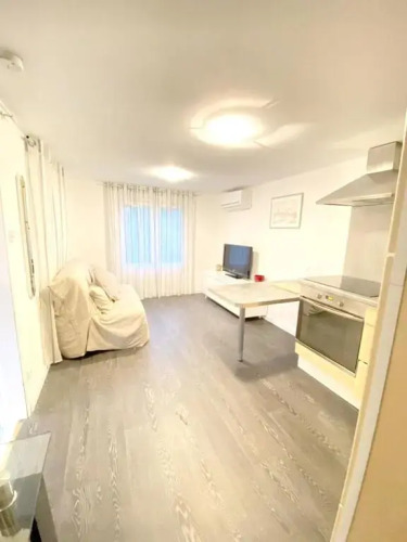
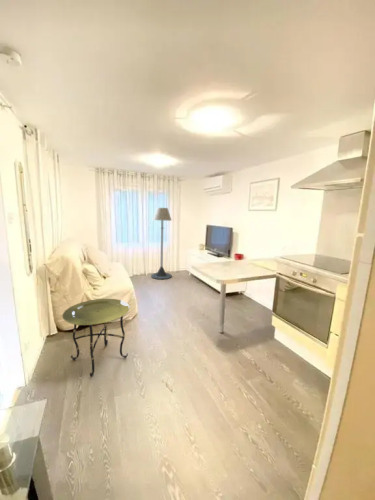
+ floor lamp [150,207,173,280]
+ side table [61,298,131,378]
